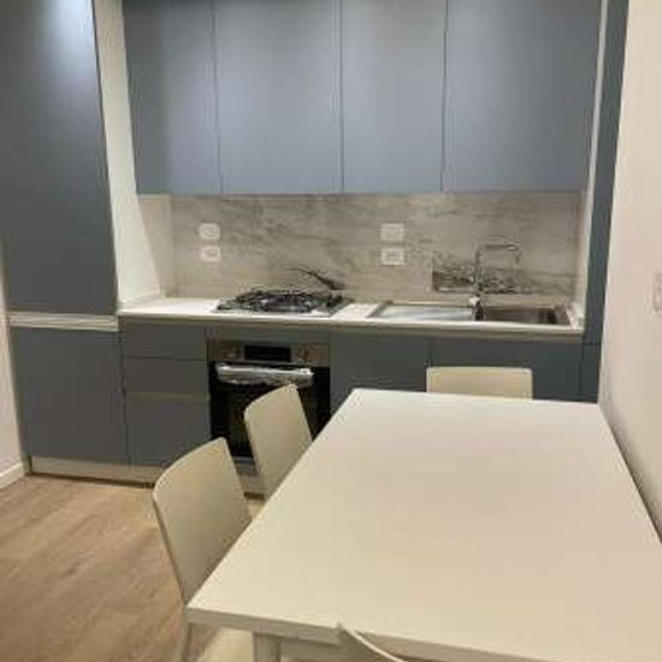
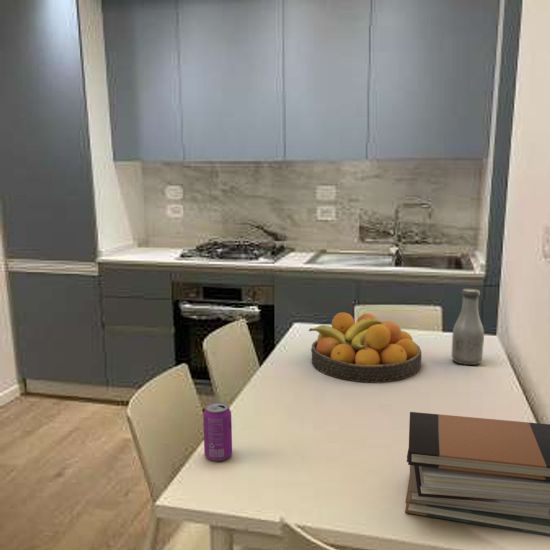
+ book stack [404,411,550,538]
+ fruit bowl [308,312,422,384]
+ beverage can [202,401,233,462]
+ bottle [450,288,485,366]
